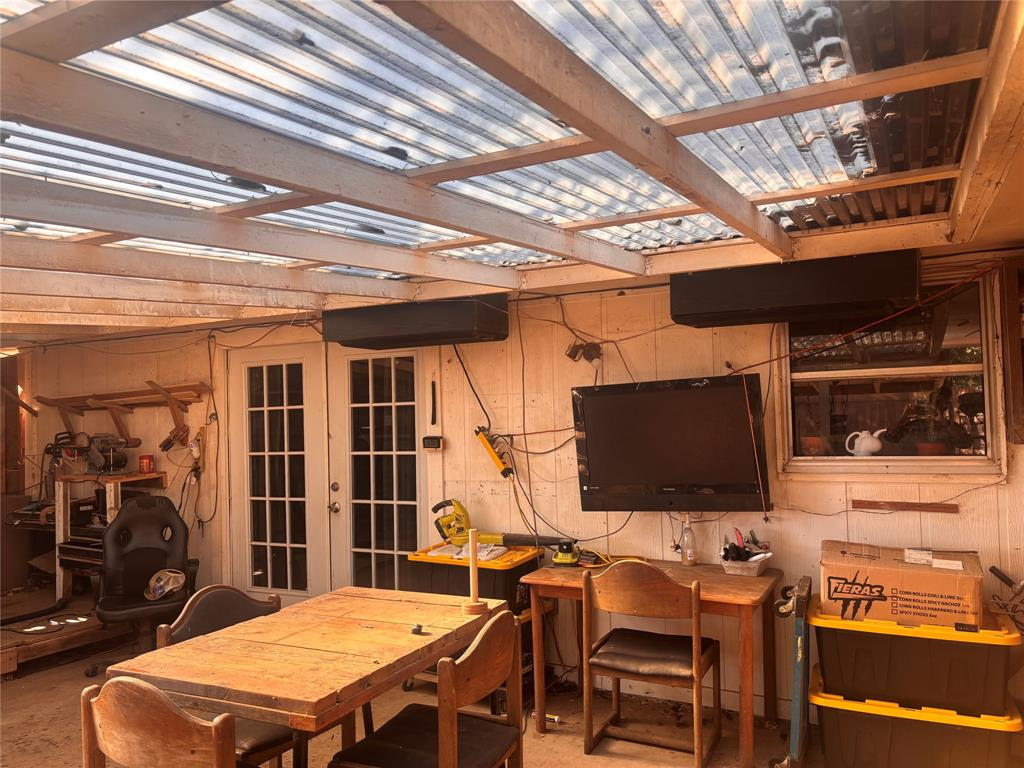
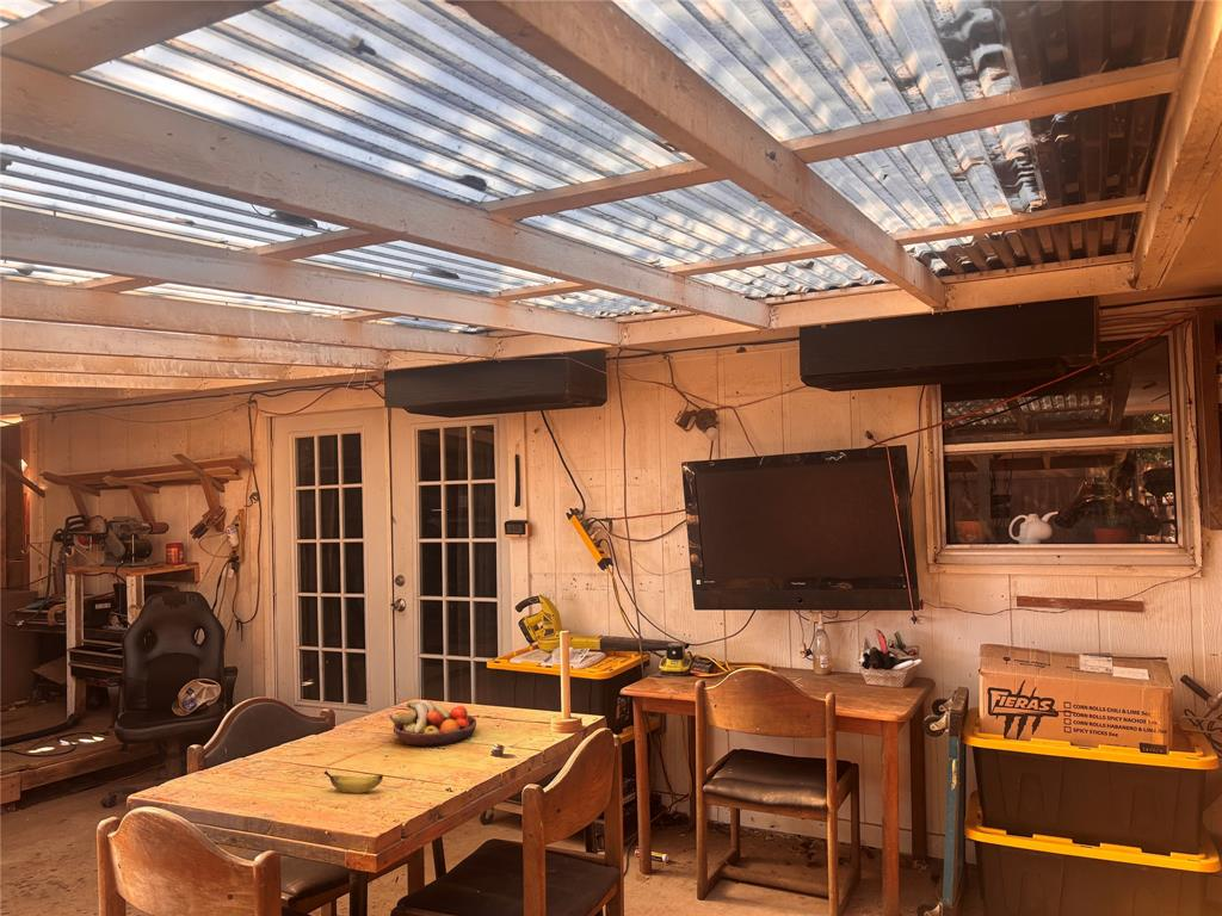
+ fruit bowl [389,699,477,748]
+ banana [323,769,384,794]
